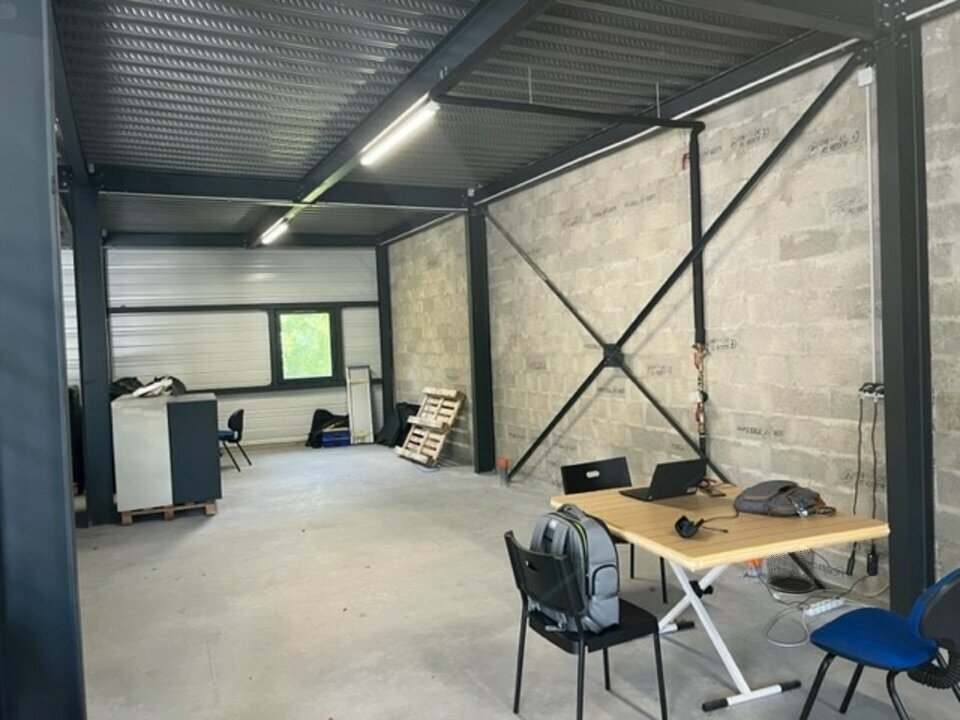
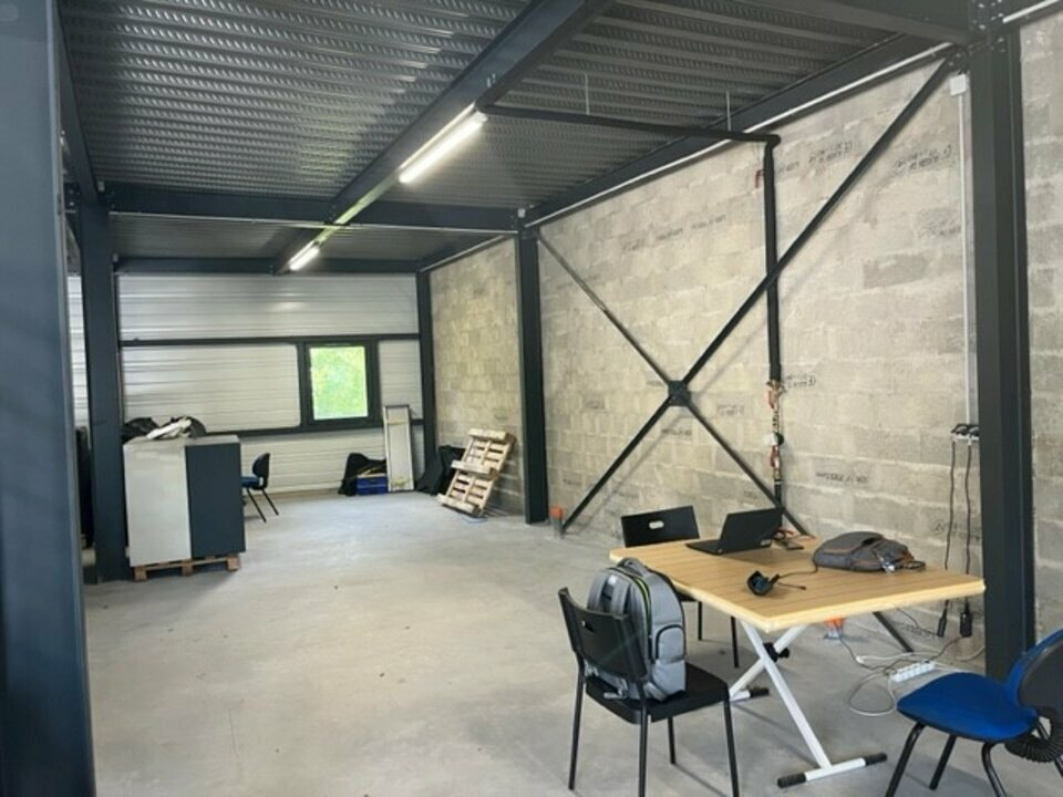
- waste bin [764,549,816,594]
